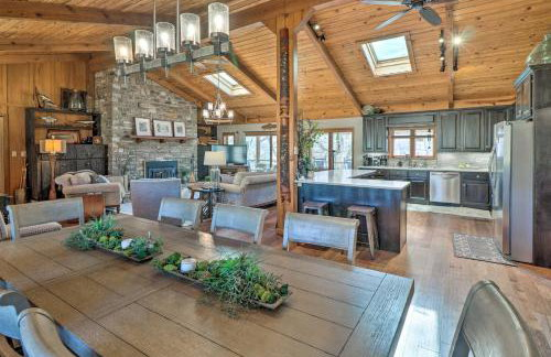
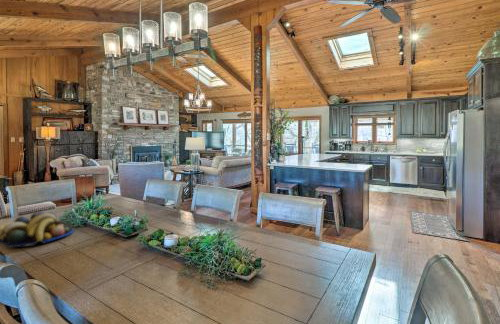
+ fruit bowl [0,211,75,248]
